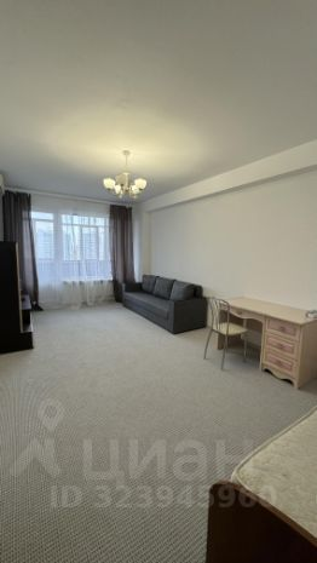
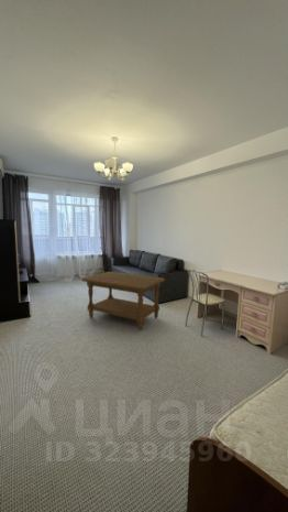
+ coffee table [81,271,166,331]
